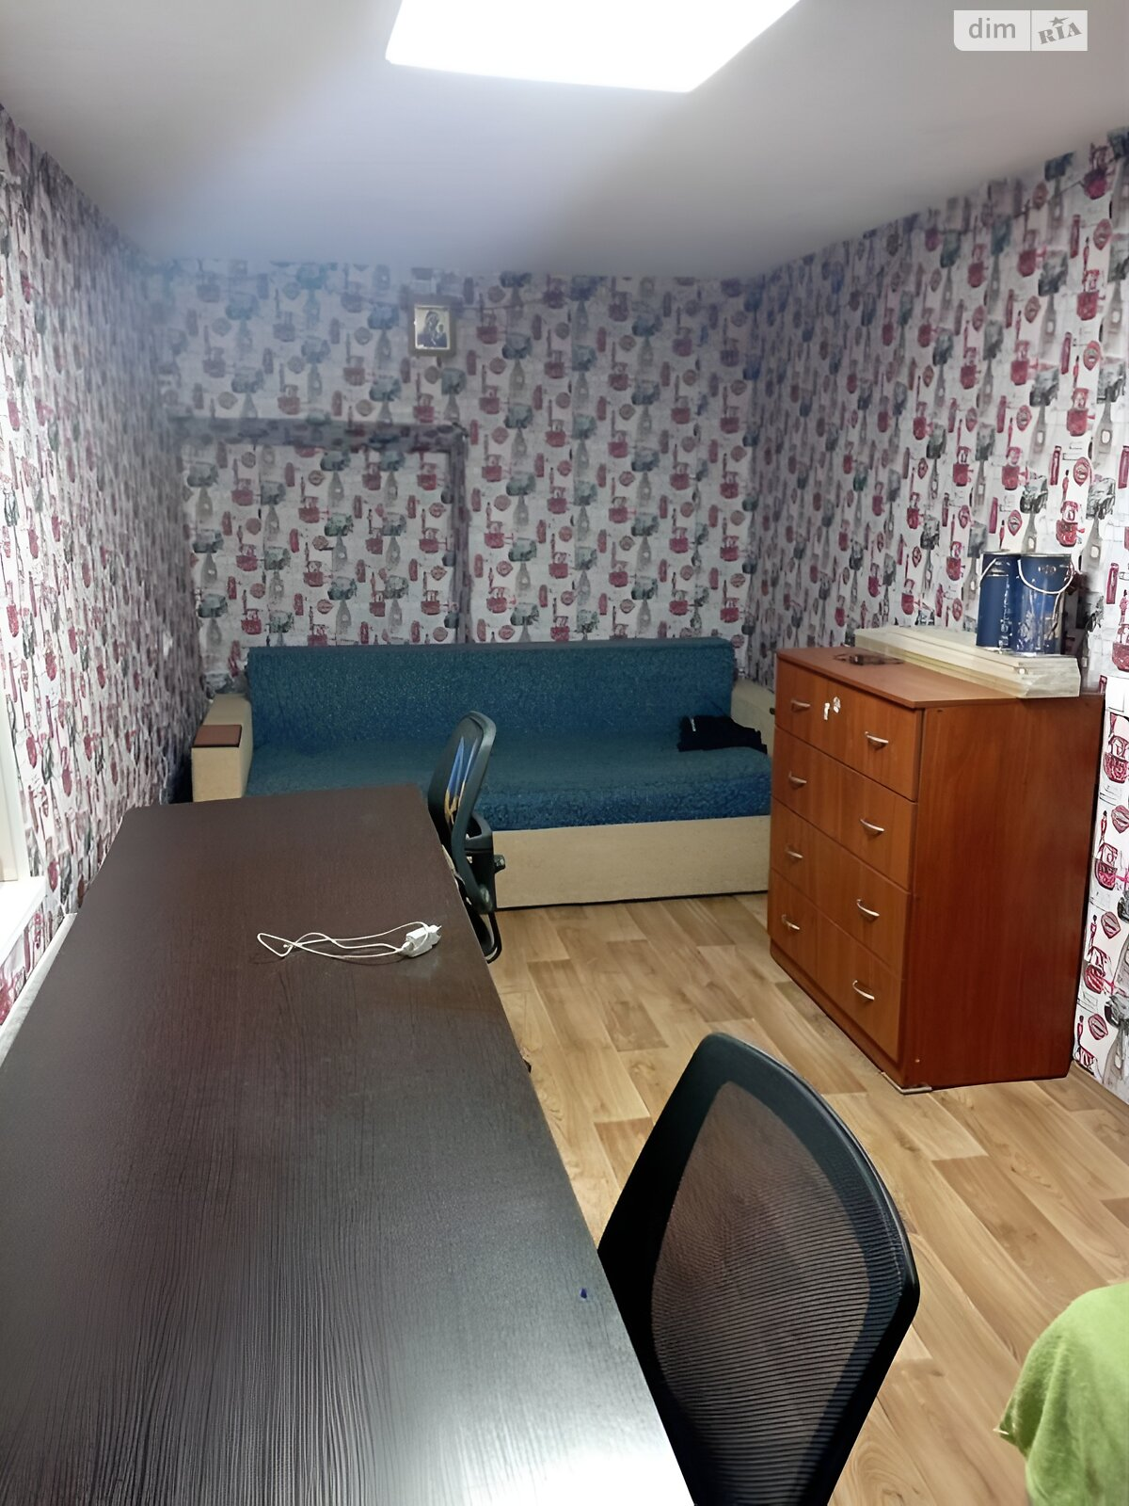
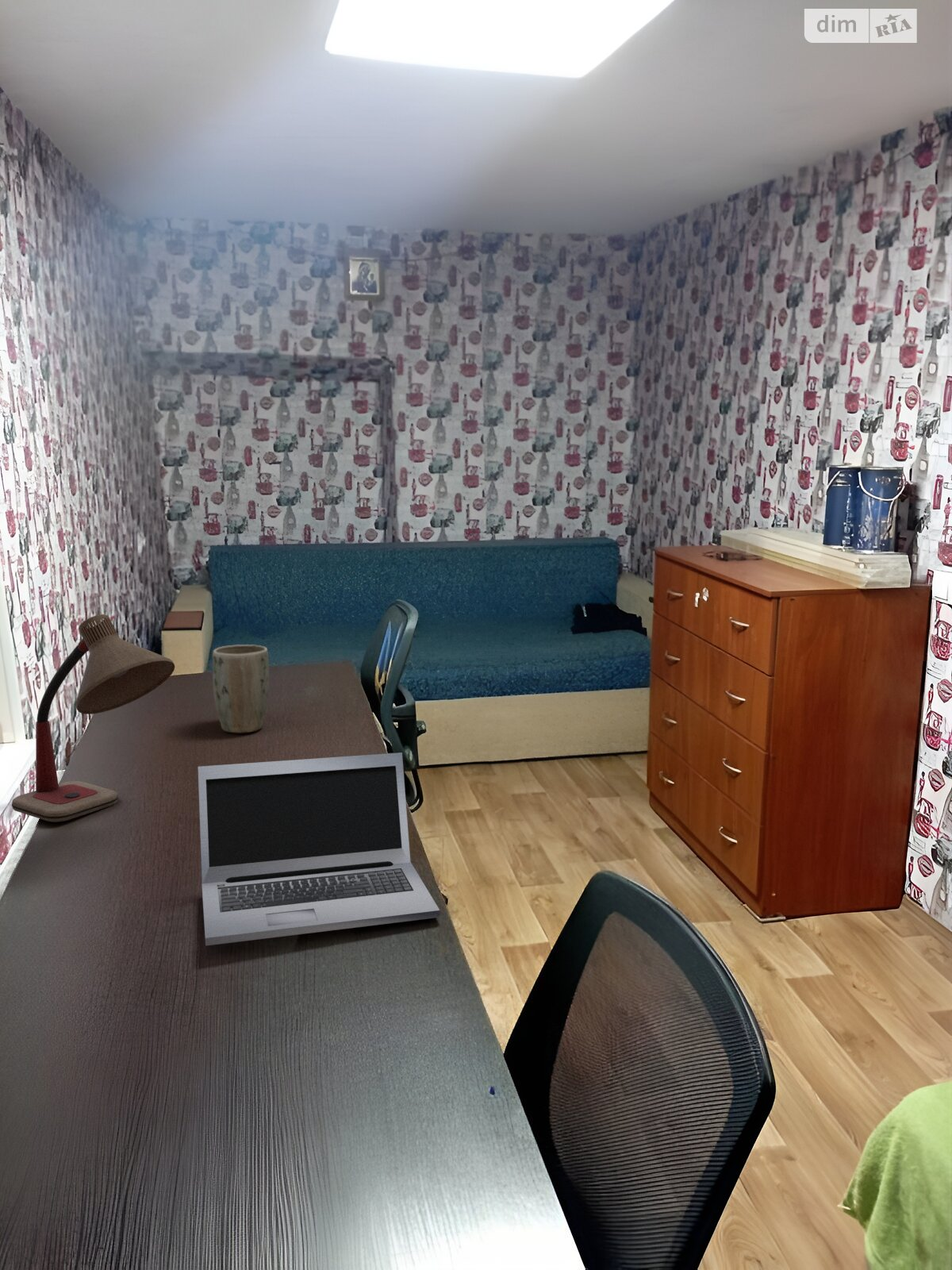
+ plant pot [212,644,270,733]
+ laptop [197,752,440,946]
+ desk lamp [10,614,175,823]
